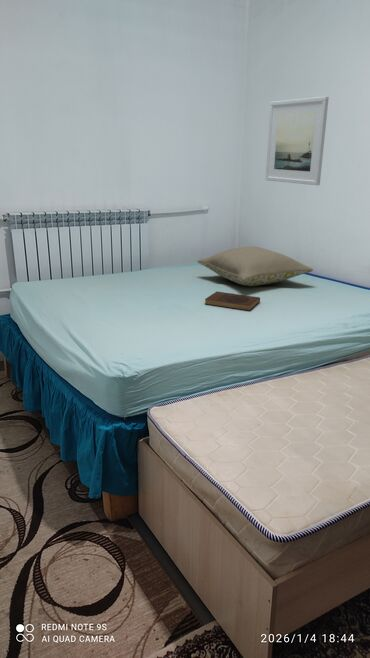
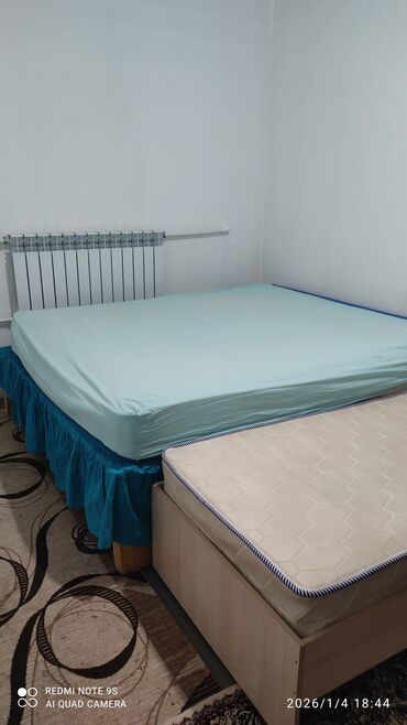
- pillow [196,245,314,287]
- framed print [265,95,330,186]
- book [204,291,261,312]
